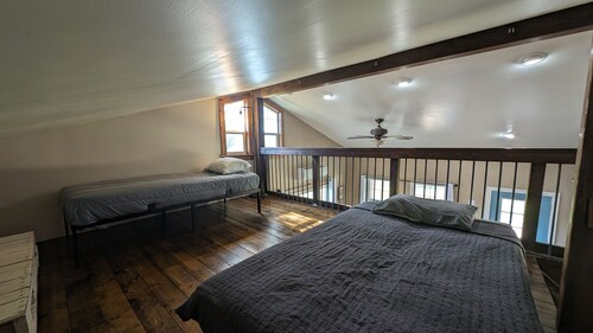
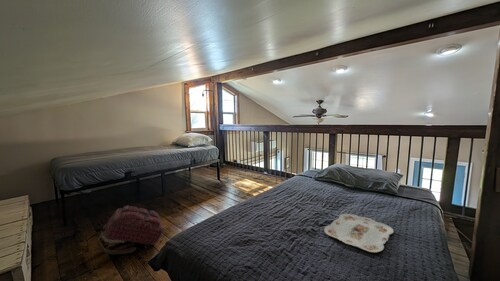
+ backpack [96,204,164,255]
+ serving tray [323,213,395,253]
